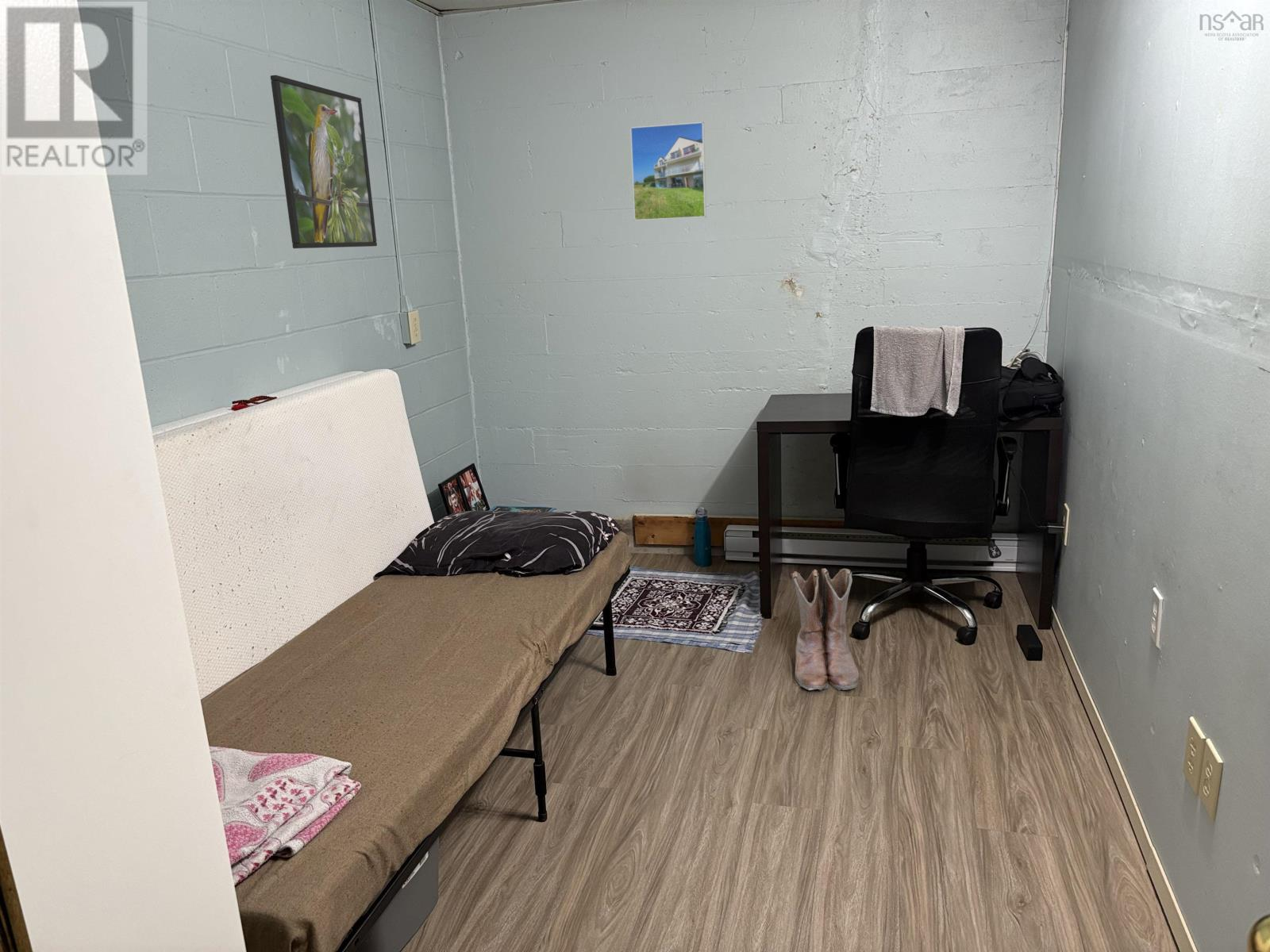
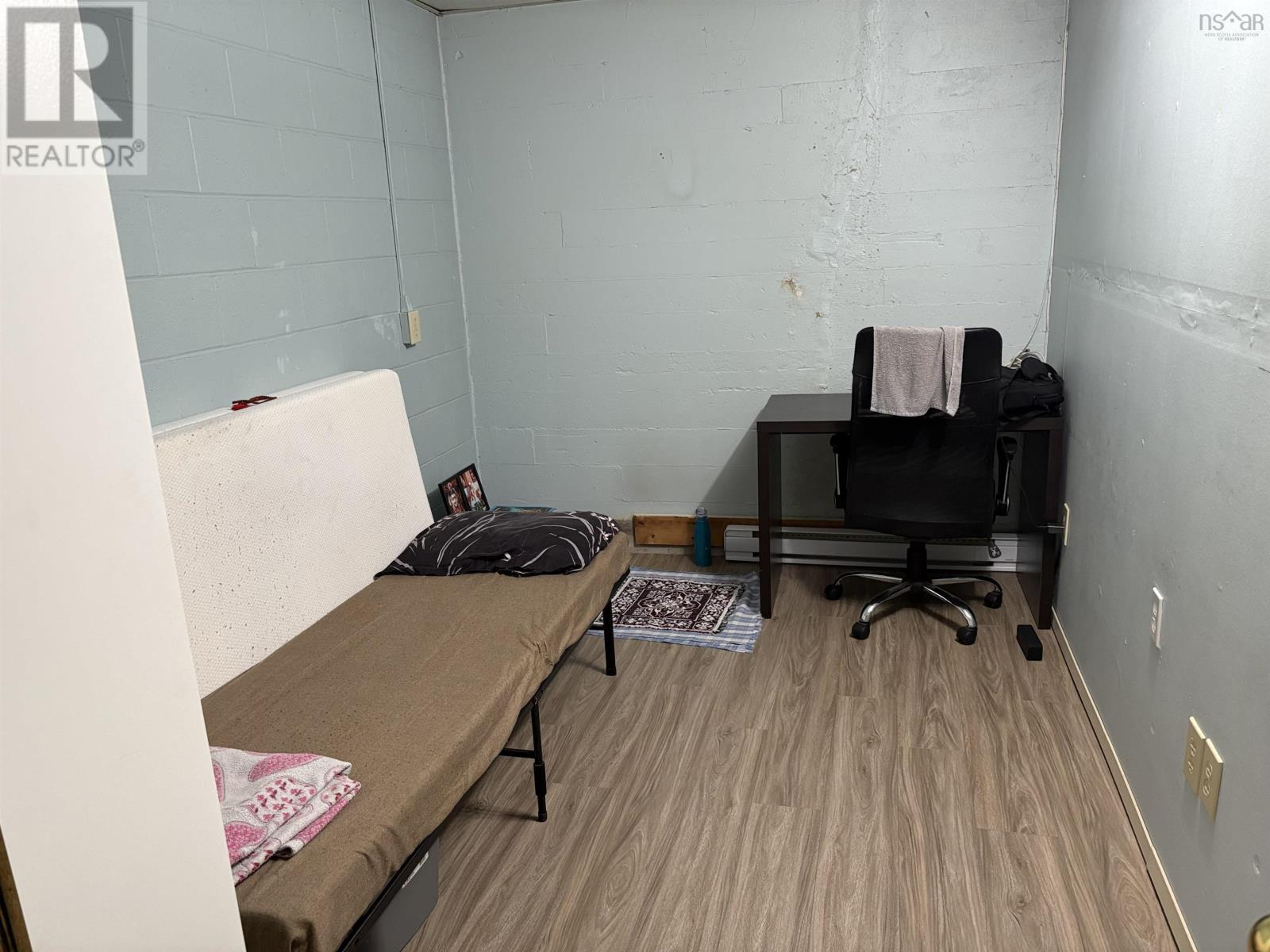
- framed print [270,75,378,249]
- boots [791,567,860,692]
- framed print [629,121,707,221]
